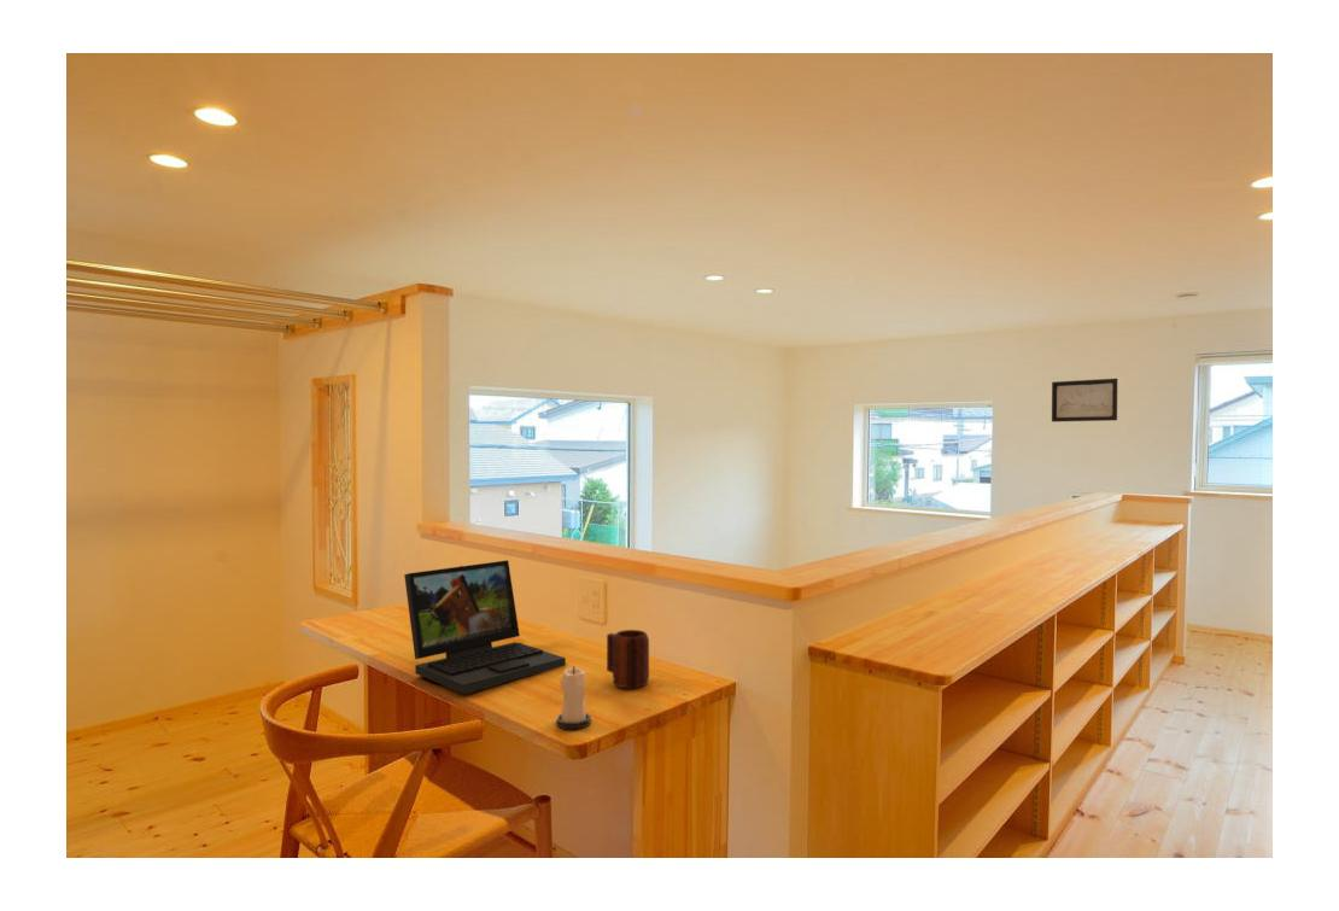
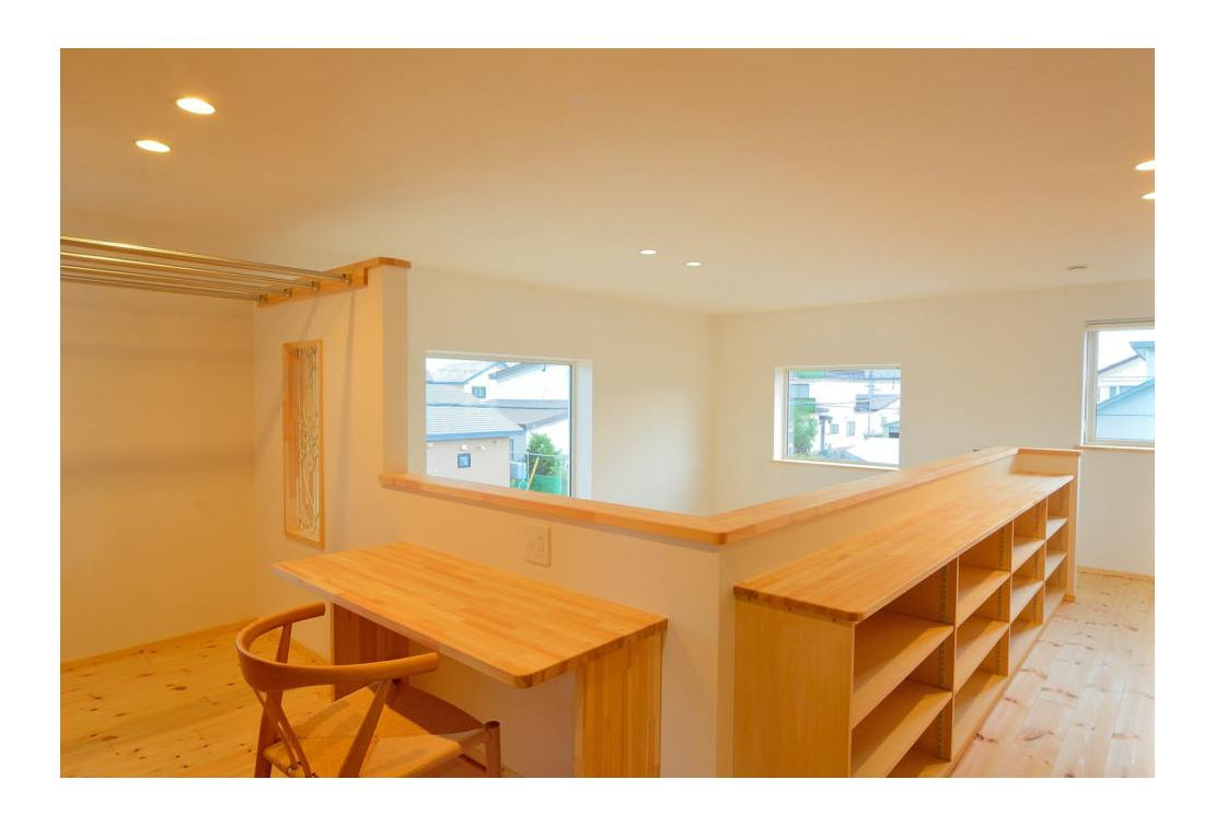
- laptop [403,559,567,695]
- wall art [1051,378,1118,422]
- mug [606,629,650,689]
- candle [555,665,592,730]
